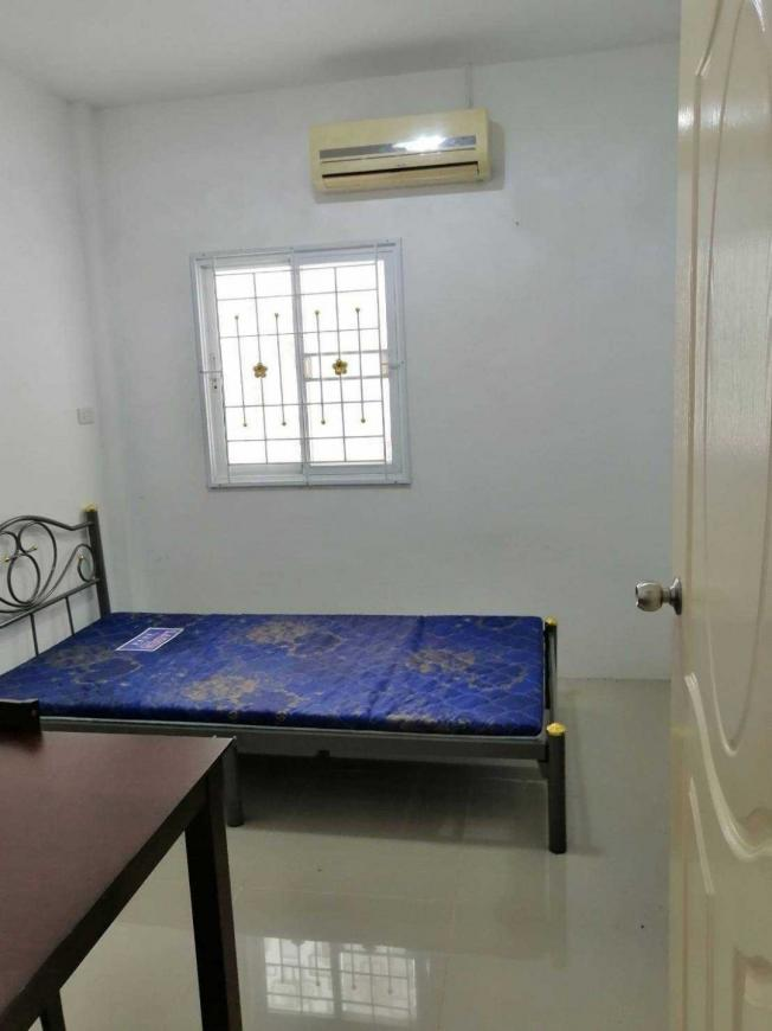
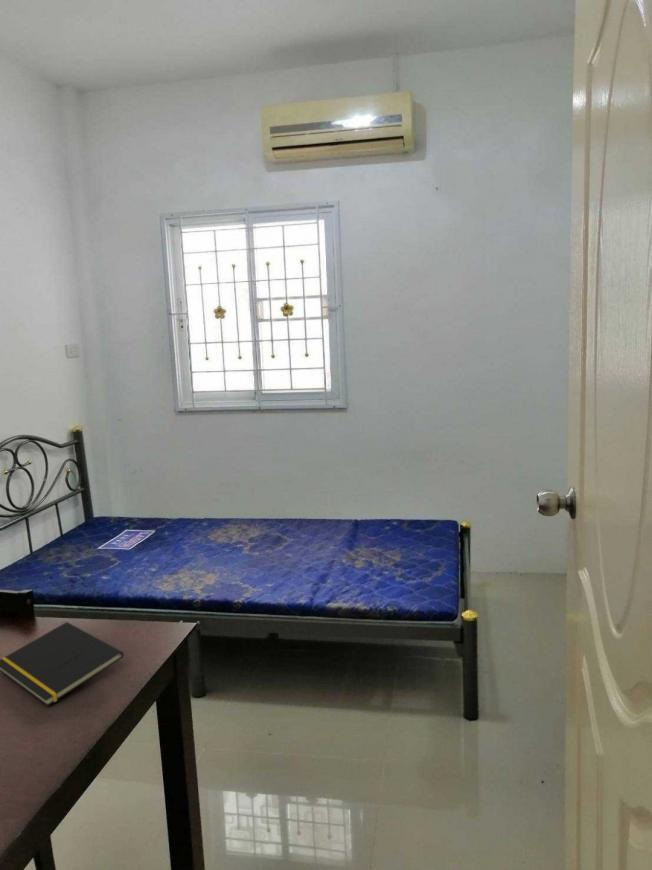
+ notepad [0,621,124,707]
